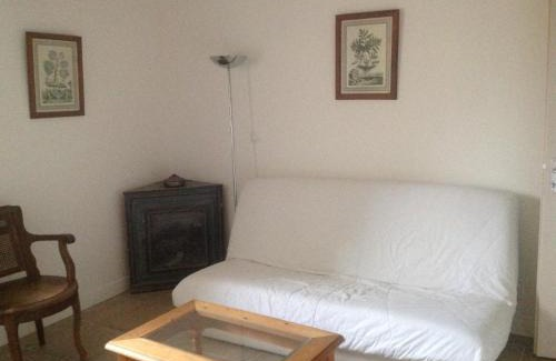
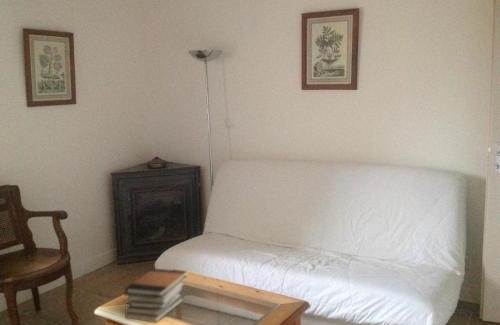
+ book stack [123,268,187,323]
